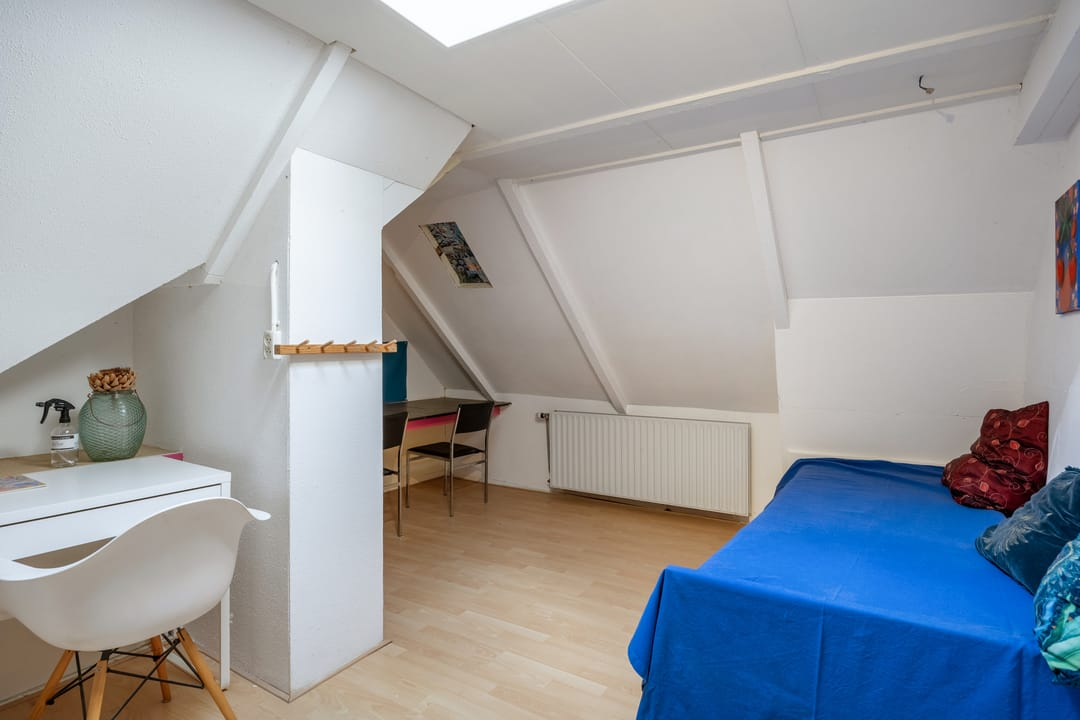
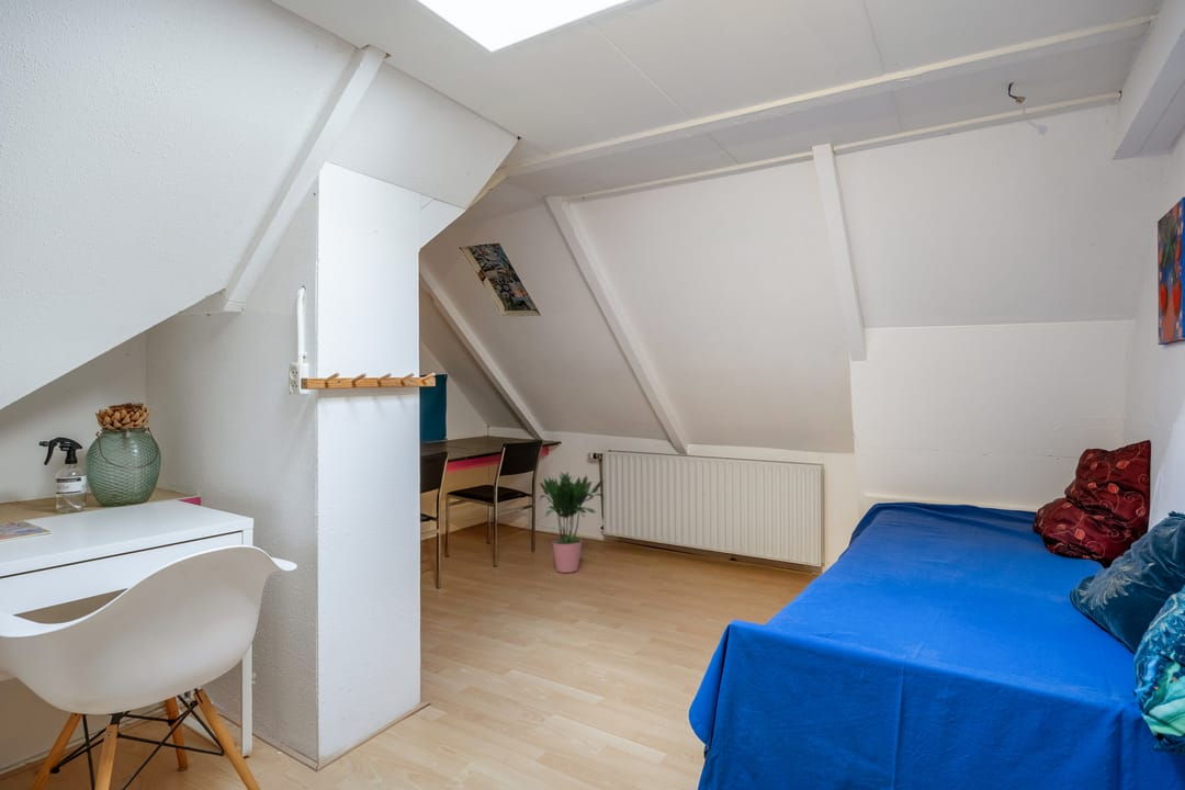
+ potted plant [538,471,605,574]
